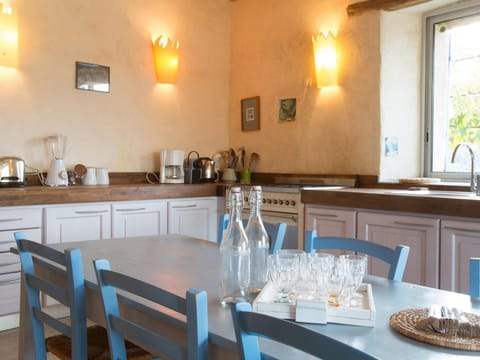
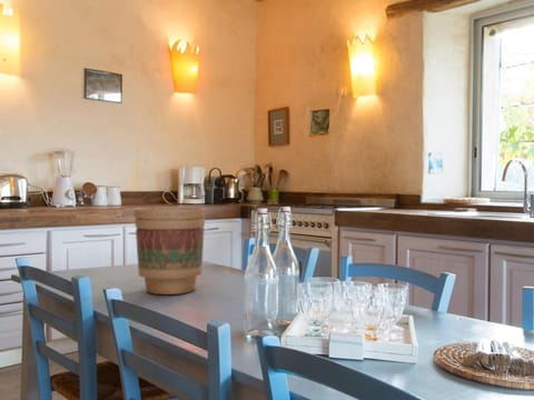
+ flower pot [132,207,207,296]
